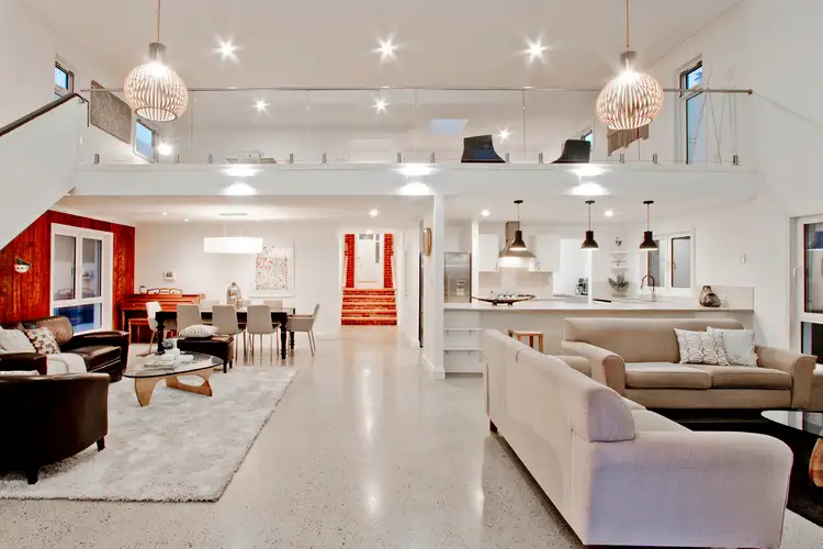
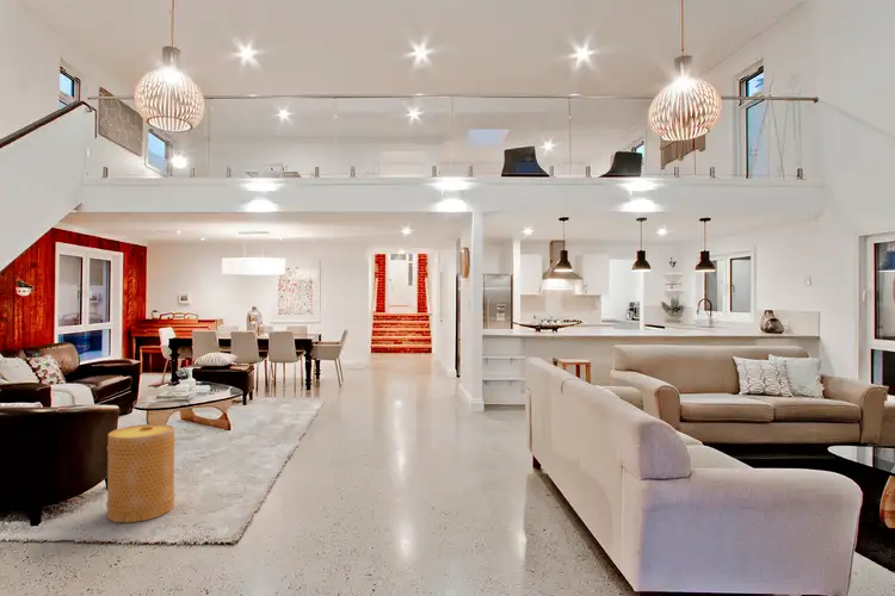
+ basket [105,423,177,523]
